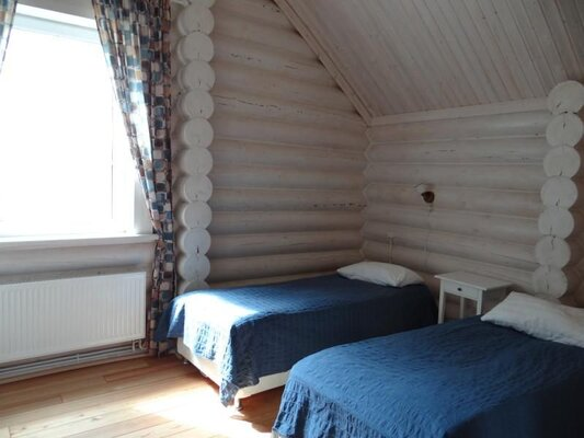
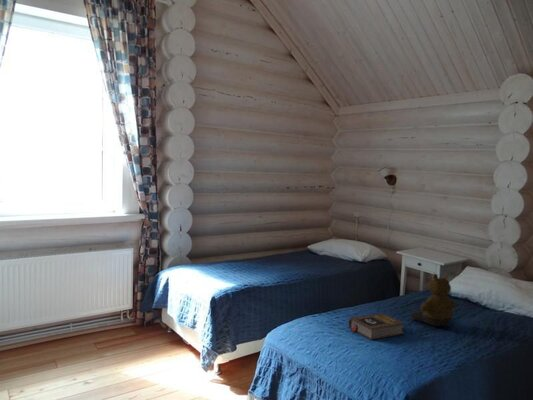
+ book [348,312,406,341]
+ bear [410,272,457,327]
